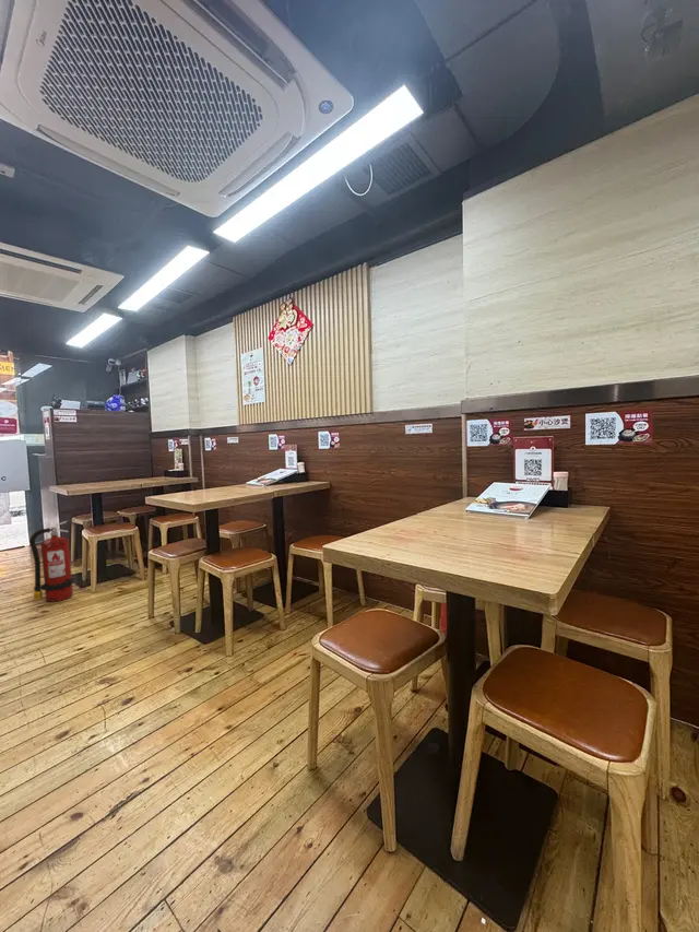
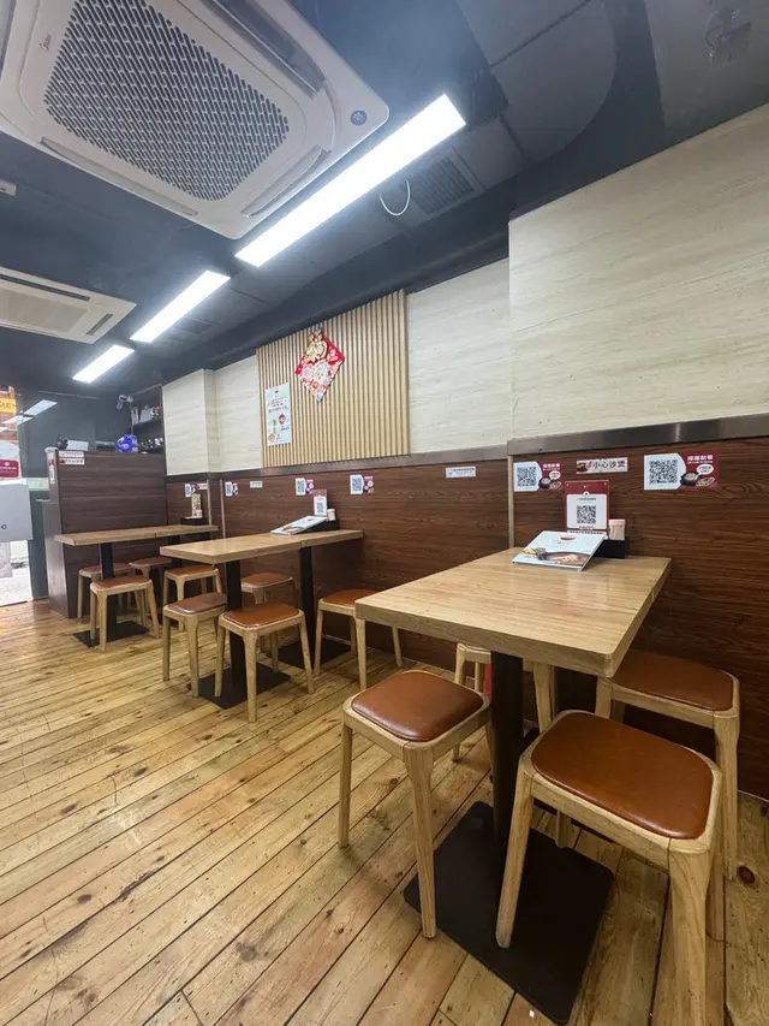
- fire extinguisher [28,520,75,603]
